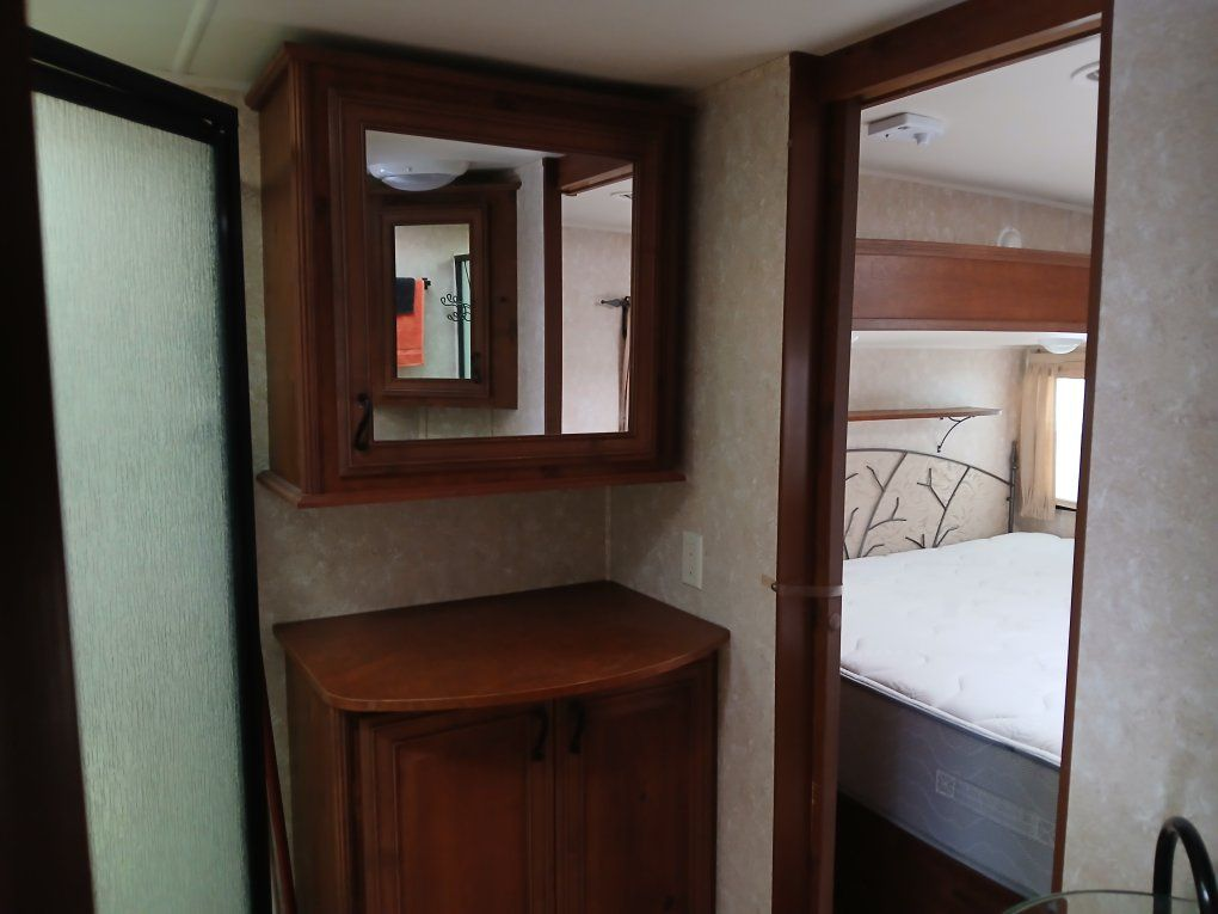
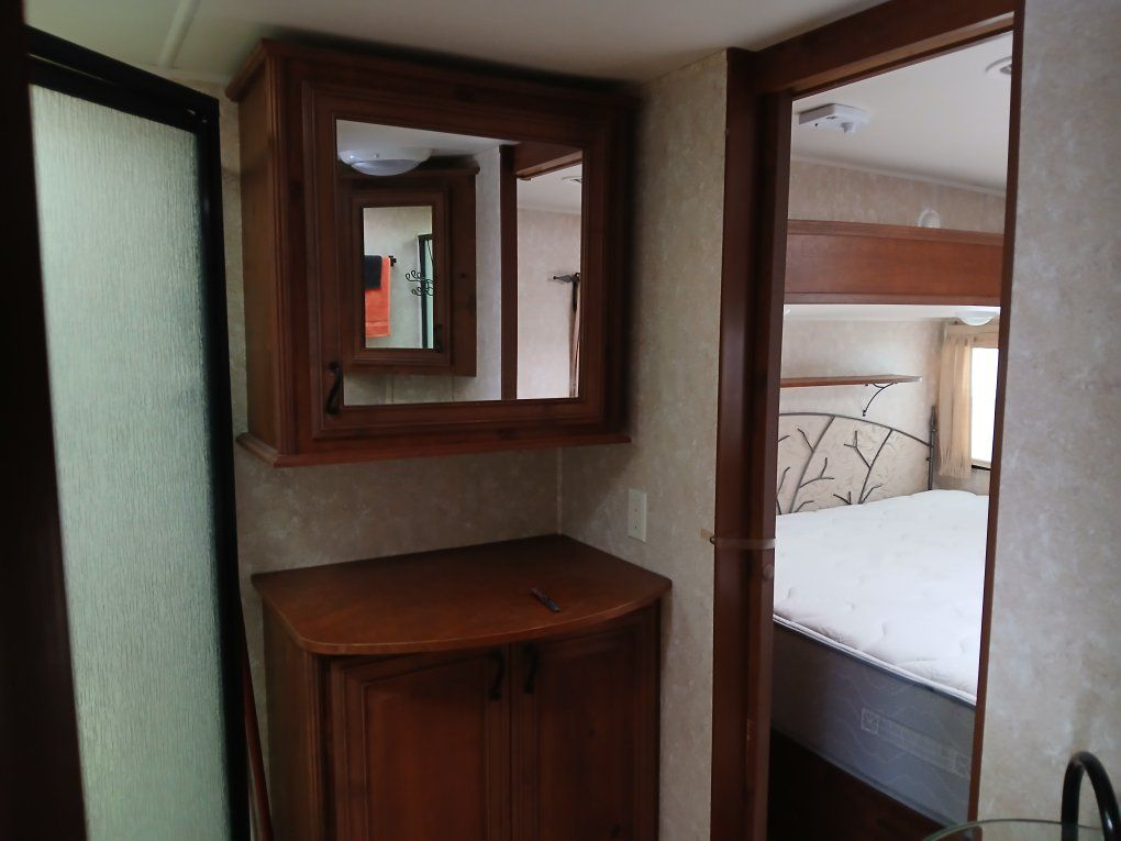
+ pen [531,586,562,612]
